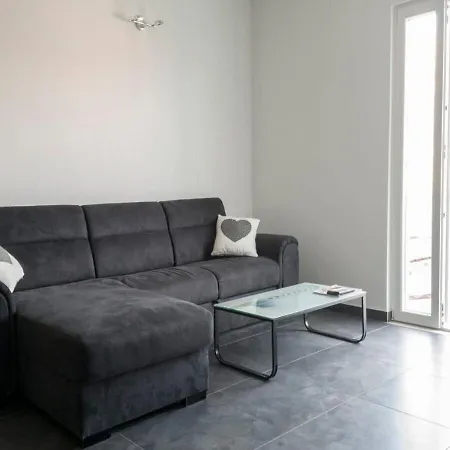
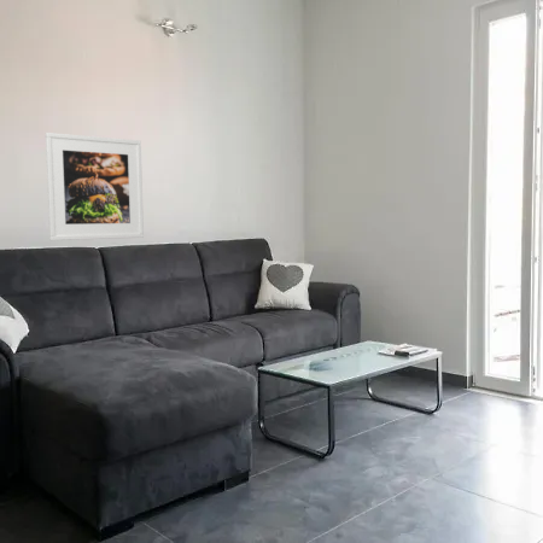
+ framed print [45,132,145,241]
